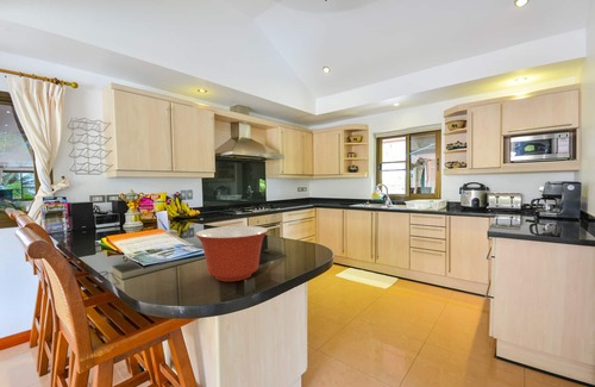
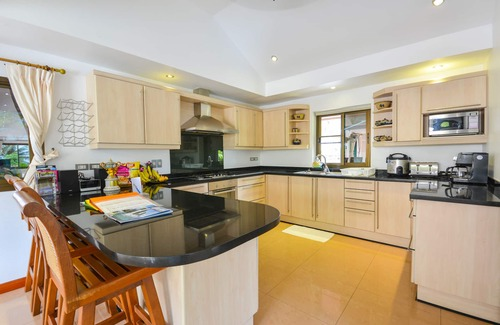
- mixing bowl [194,225,269,282]
